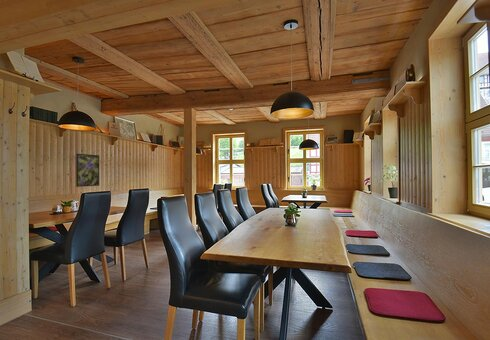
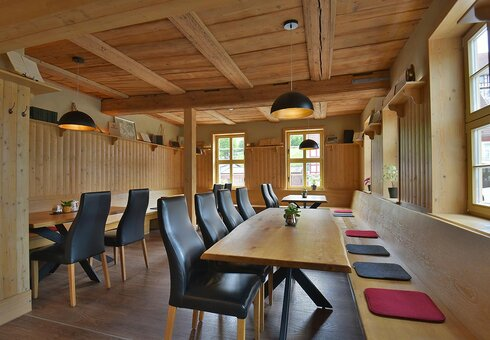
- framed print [75,153,100,188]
